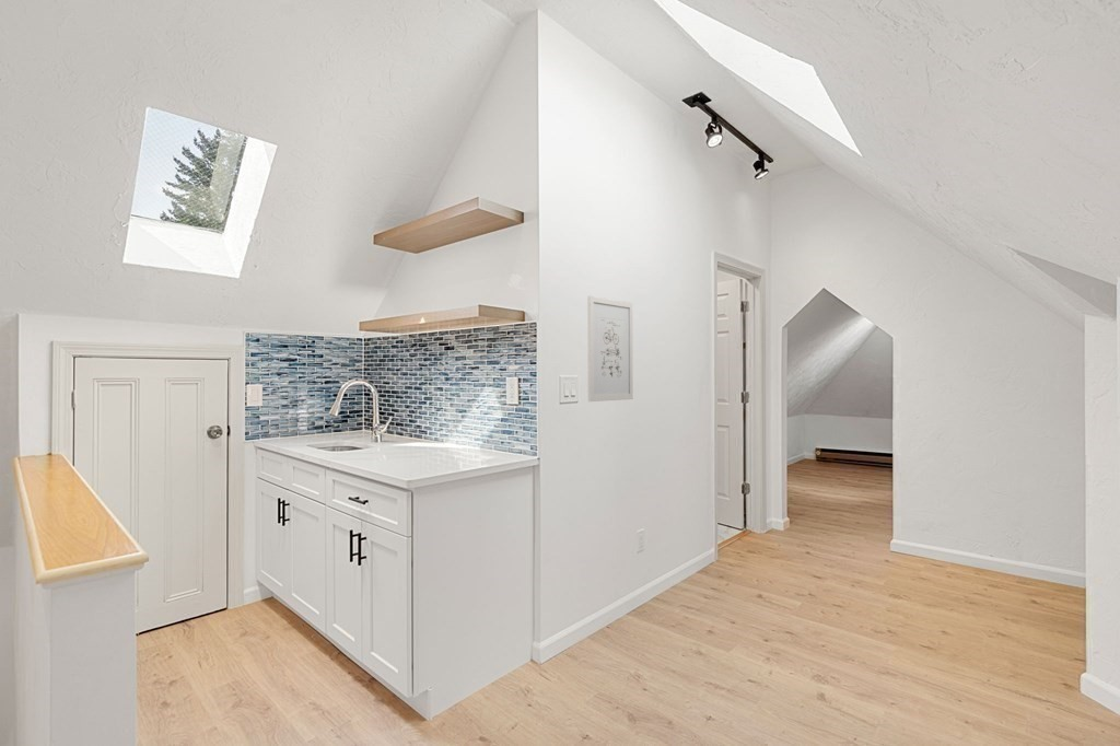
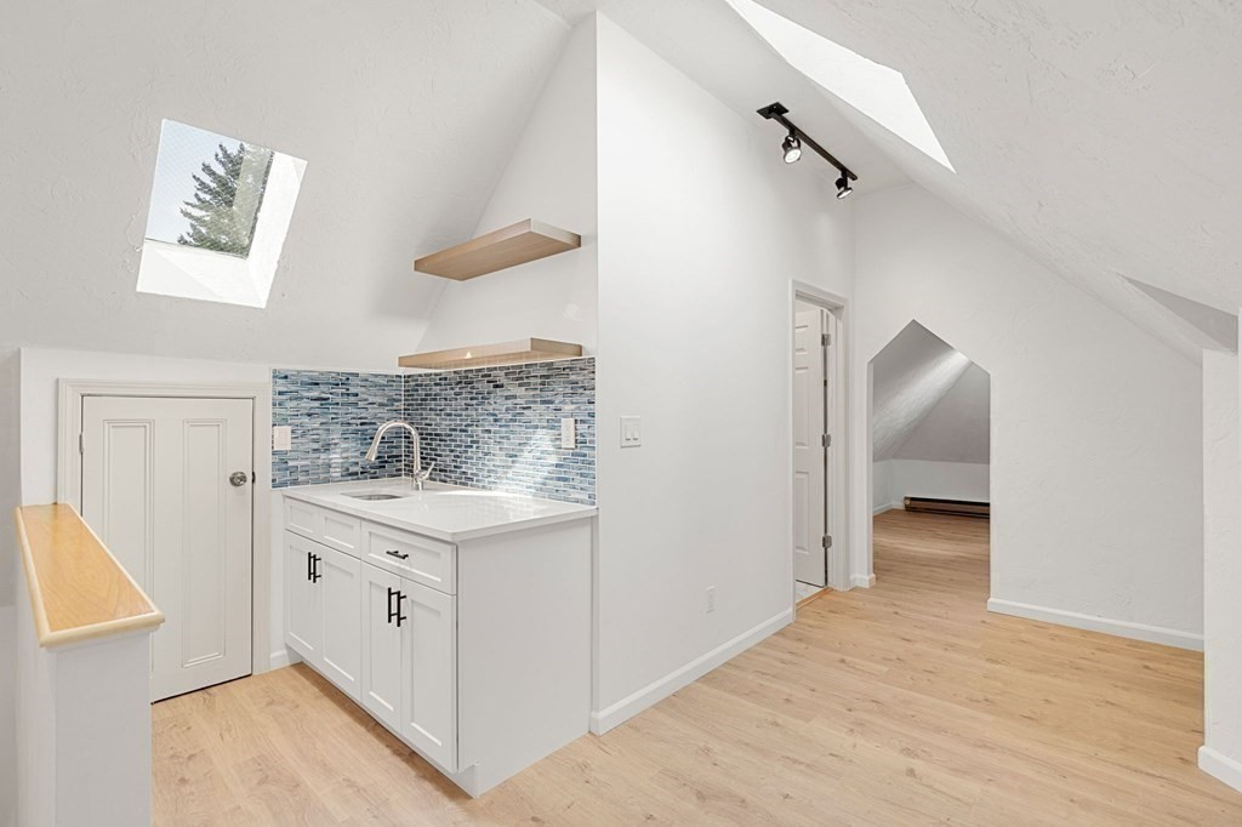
- wall art [586,295,634,403]
